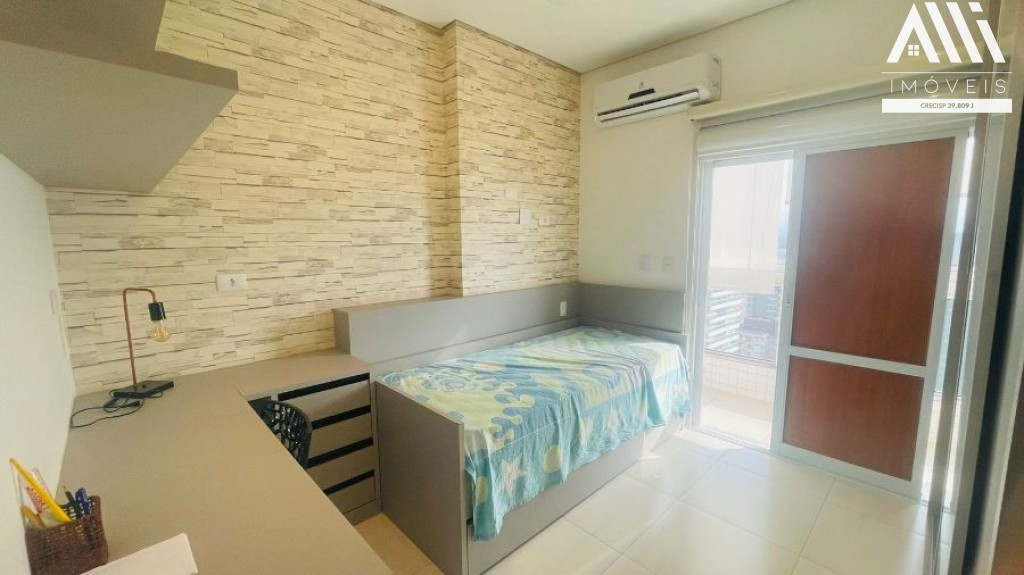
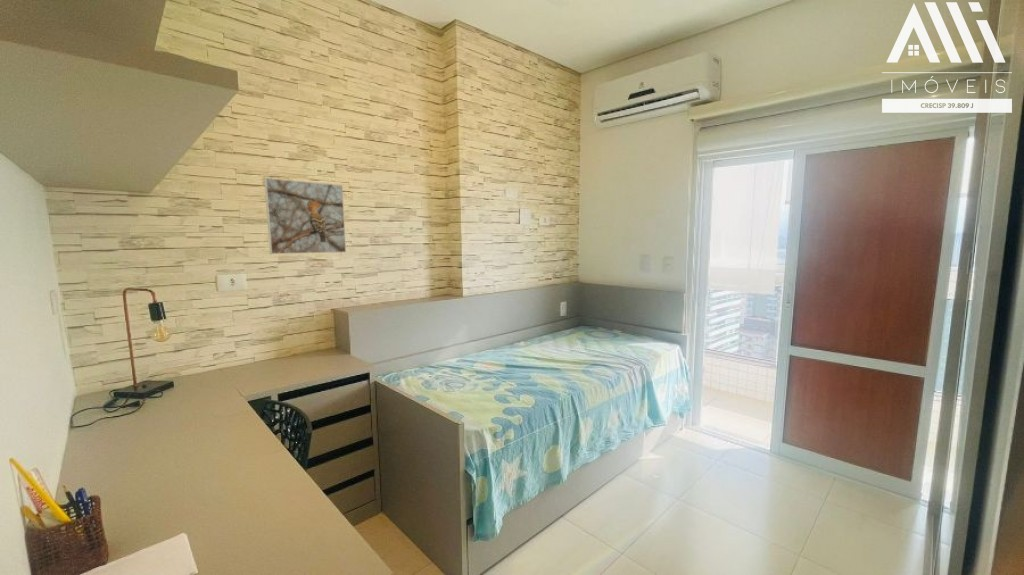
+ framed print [263,177,347,255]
